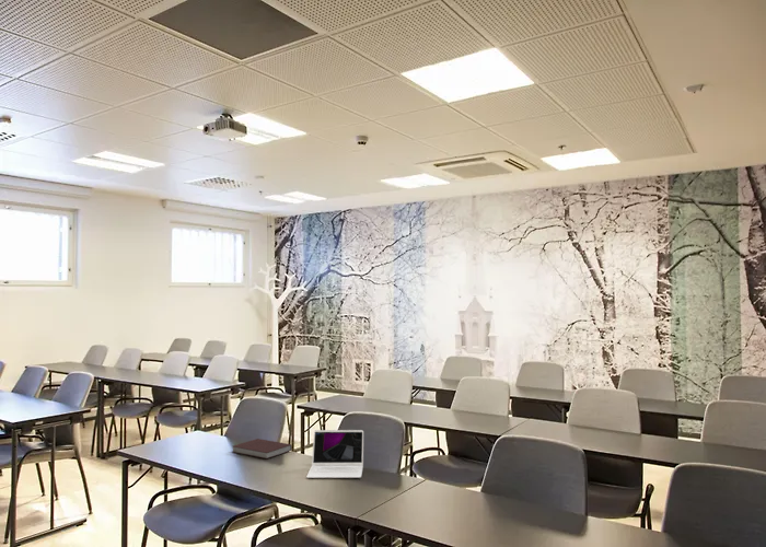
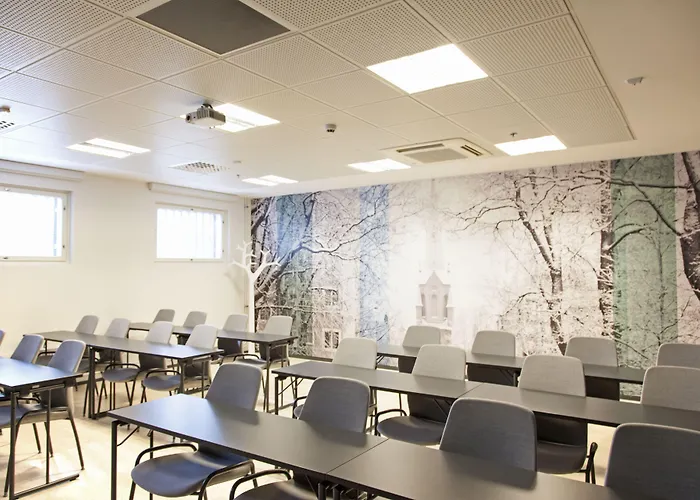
- notebook [232,438,293,459]
- laptop [305,429,364,479]
